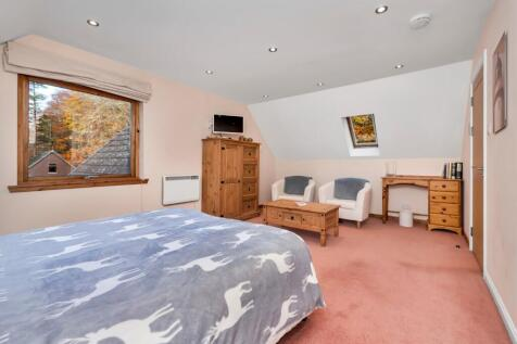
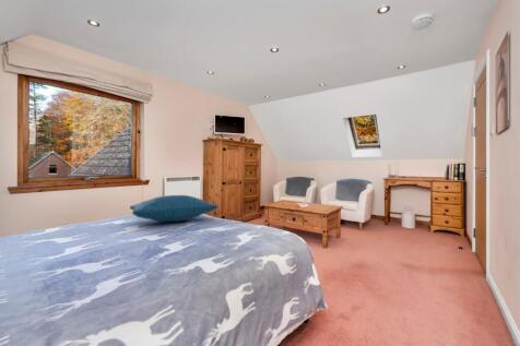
+ pillow [129,194,220,223]
